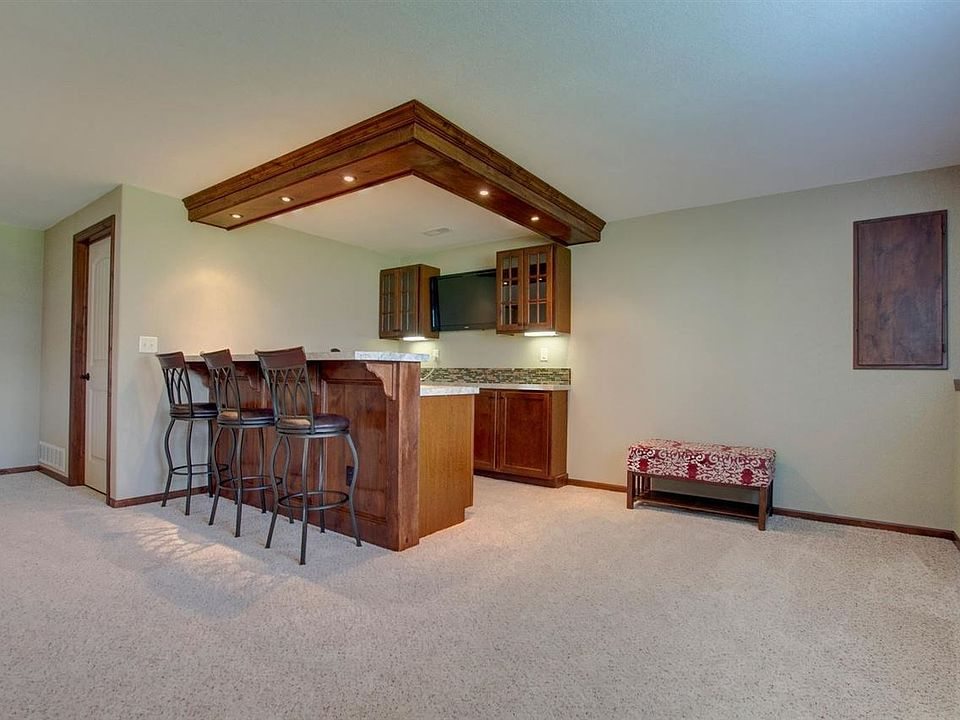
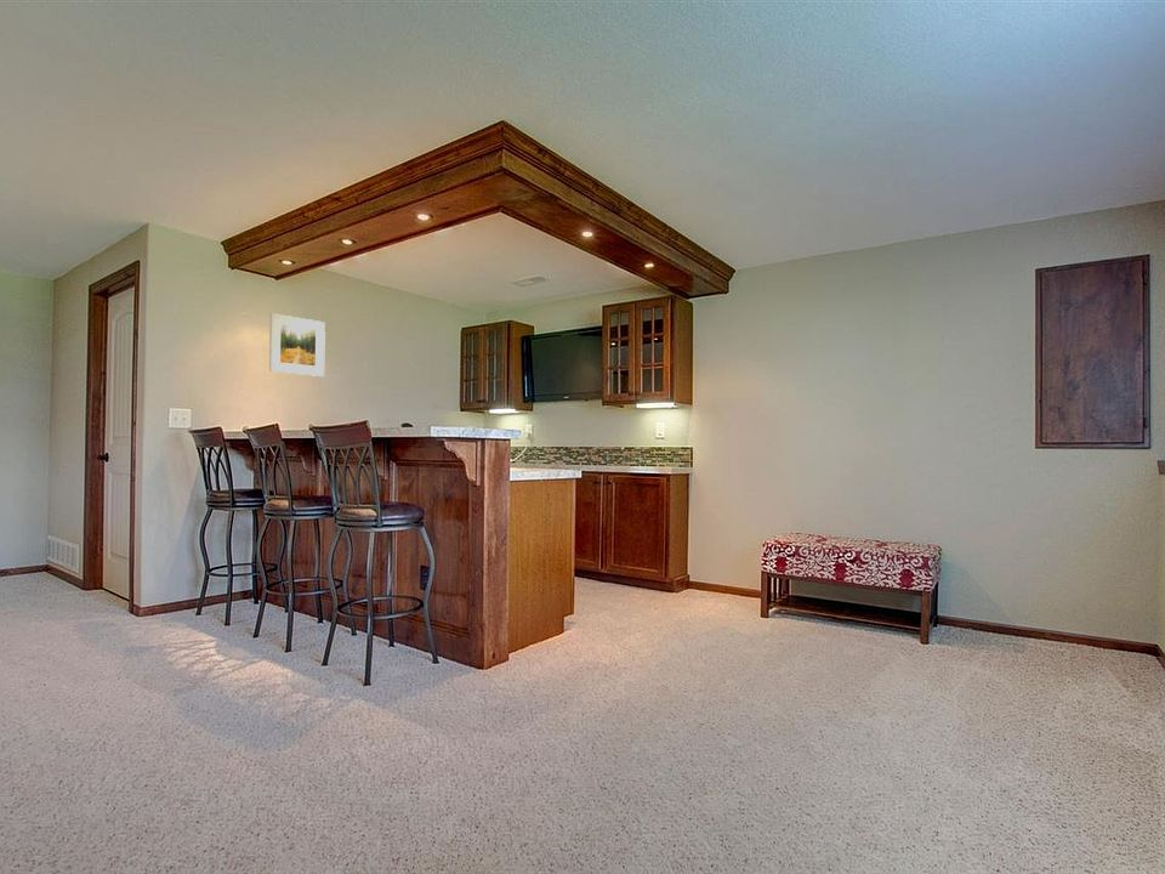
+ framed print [268,312,326,378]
